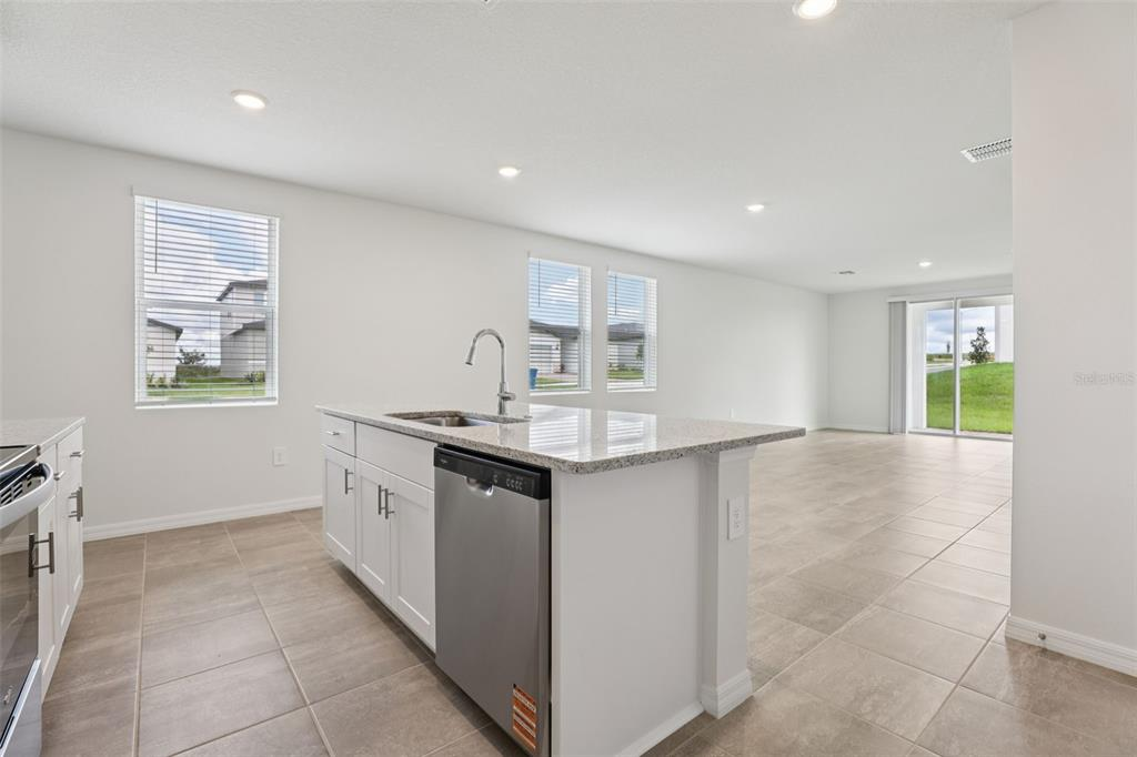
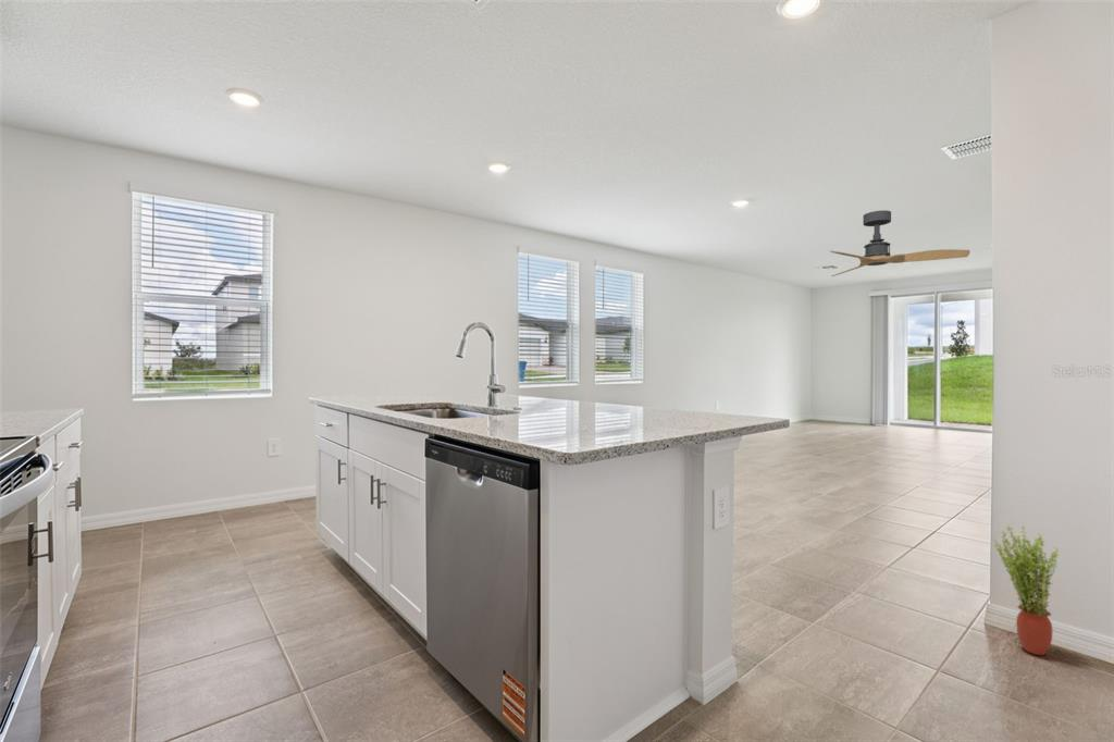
+ potted plant [990,523,1061,656]
+ ceiling fan [829,209,970,277]
